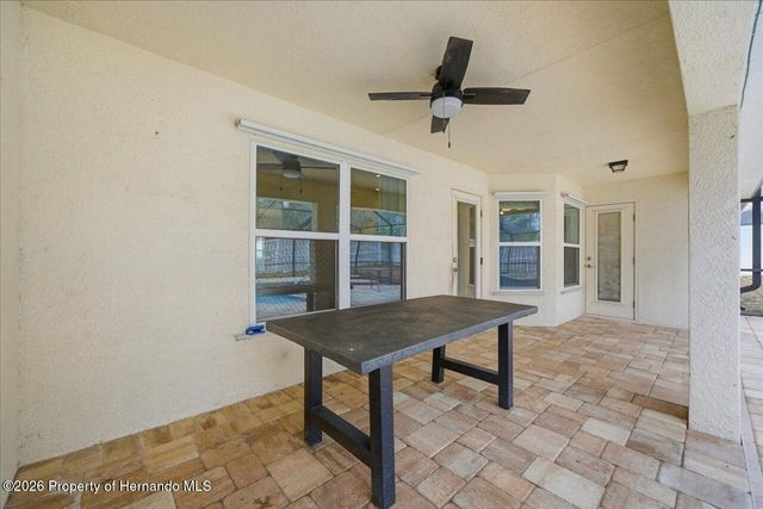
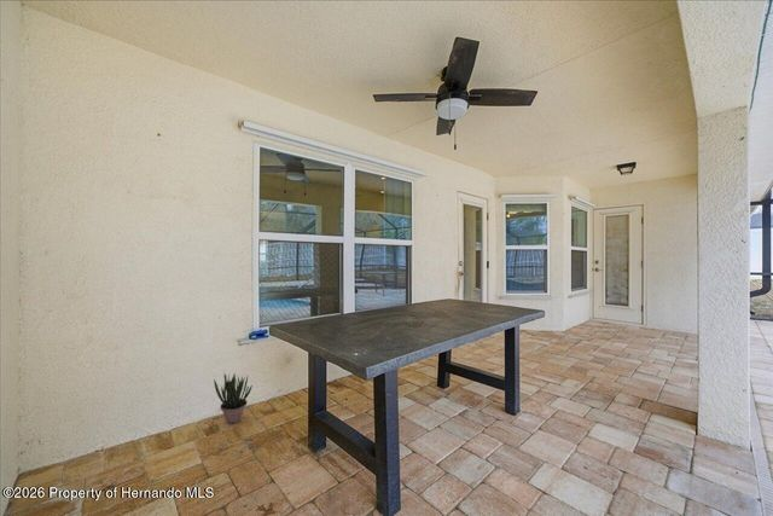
+ potted plant [213,372,254,424]
